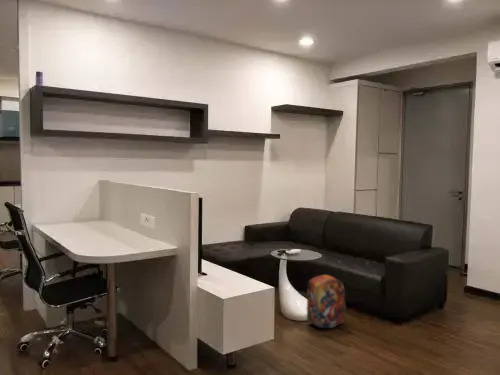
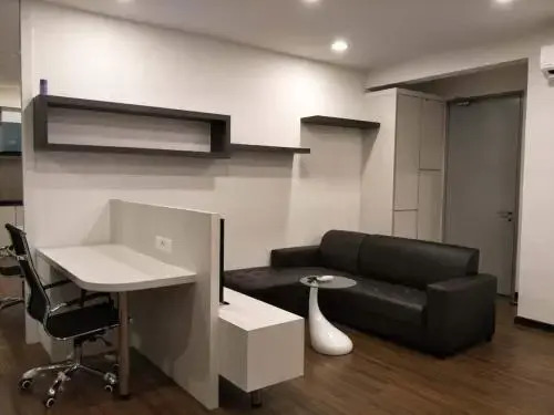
- backpack [305,268,347,329]
